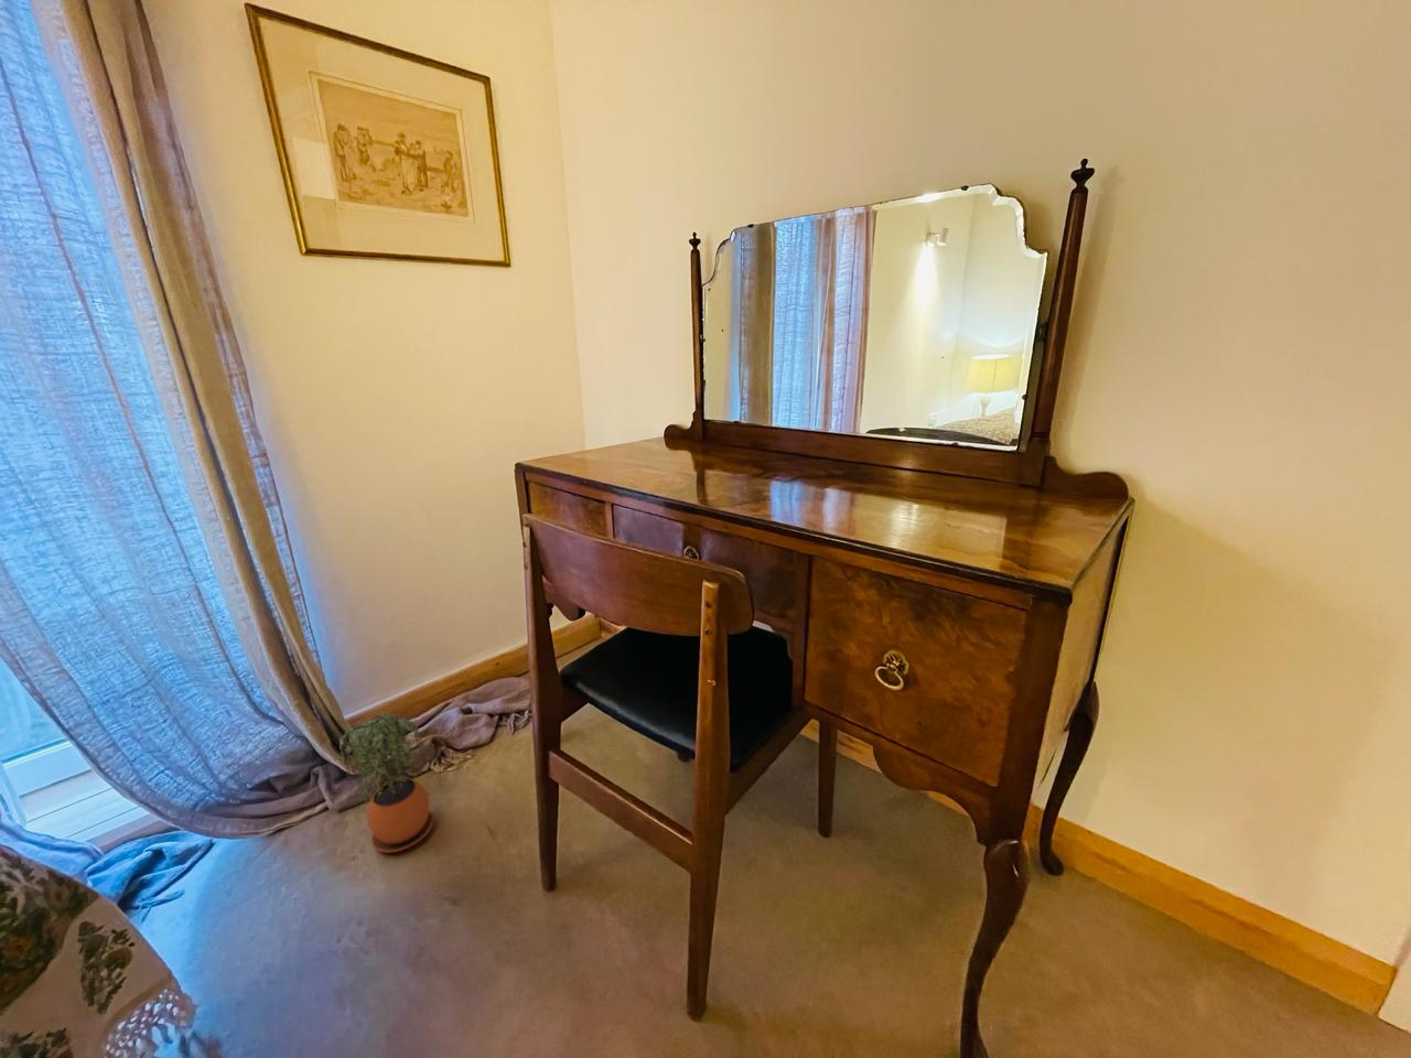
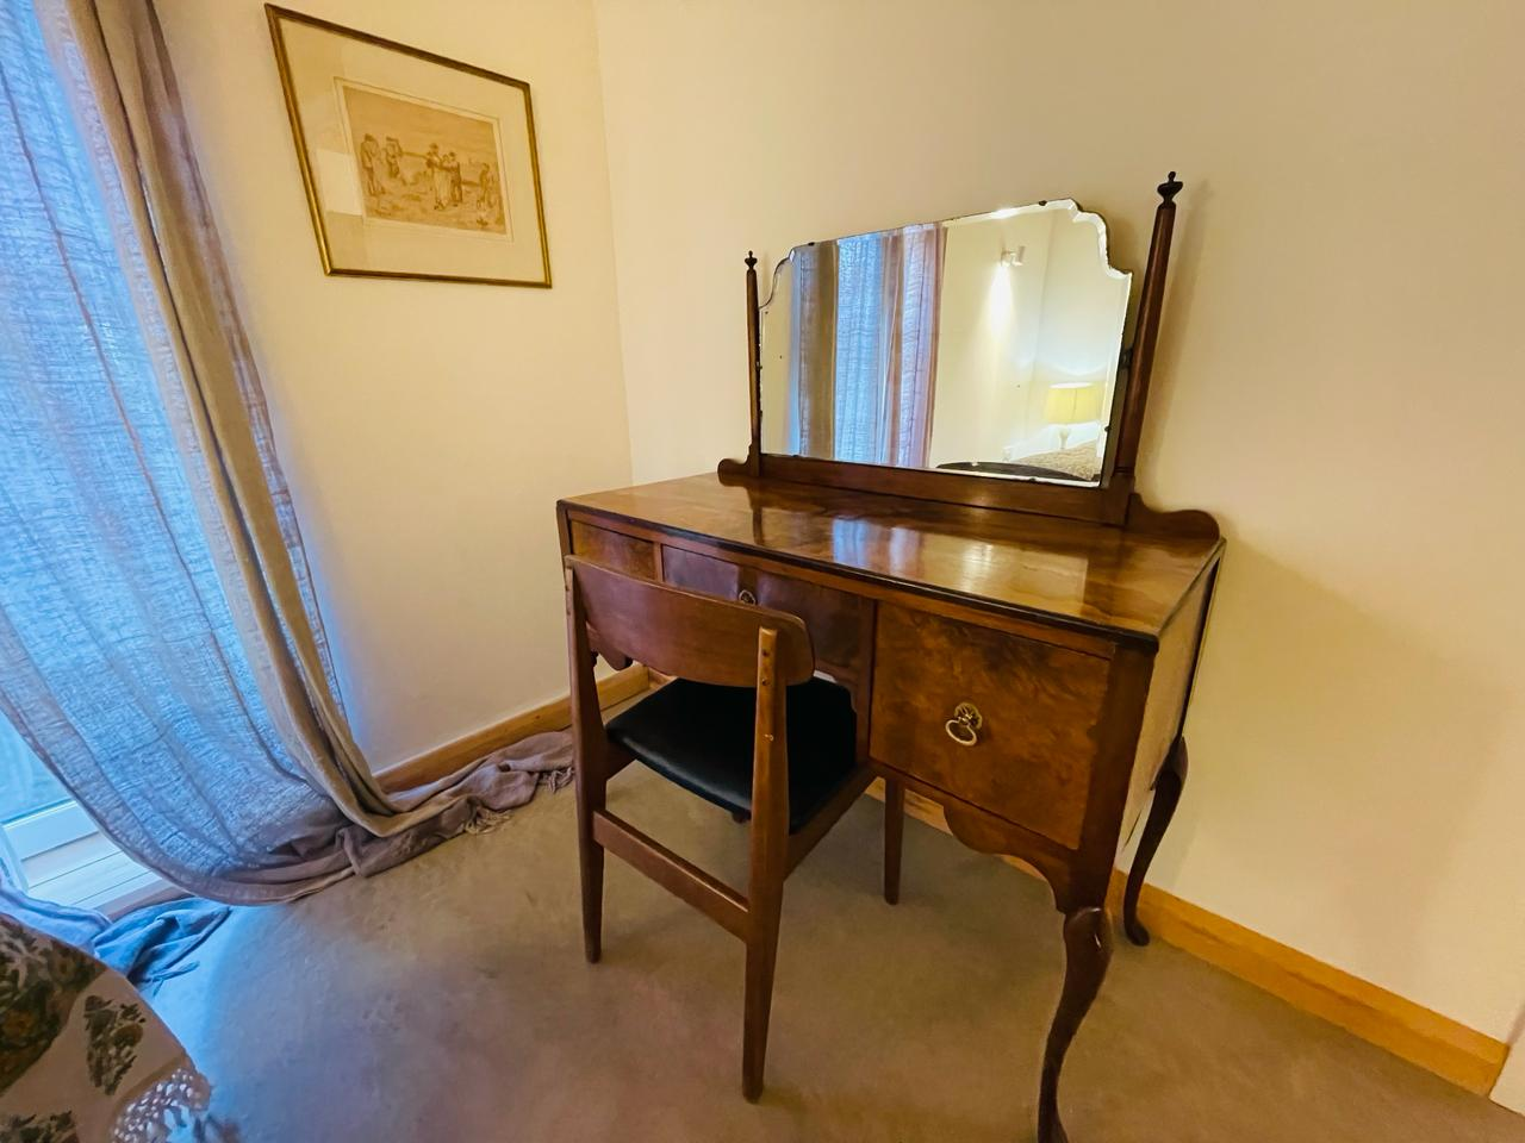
- potted plant [339,712,434,854]
